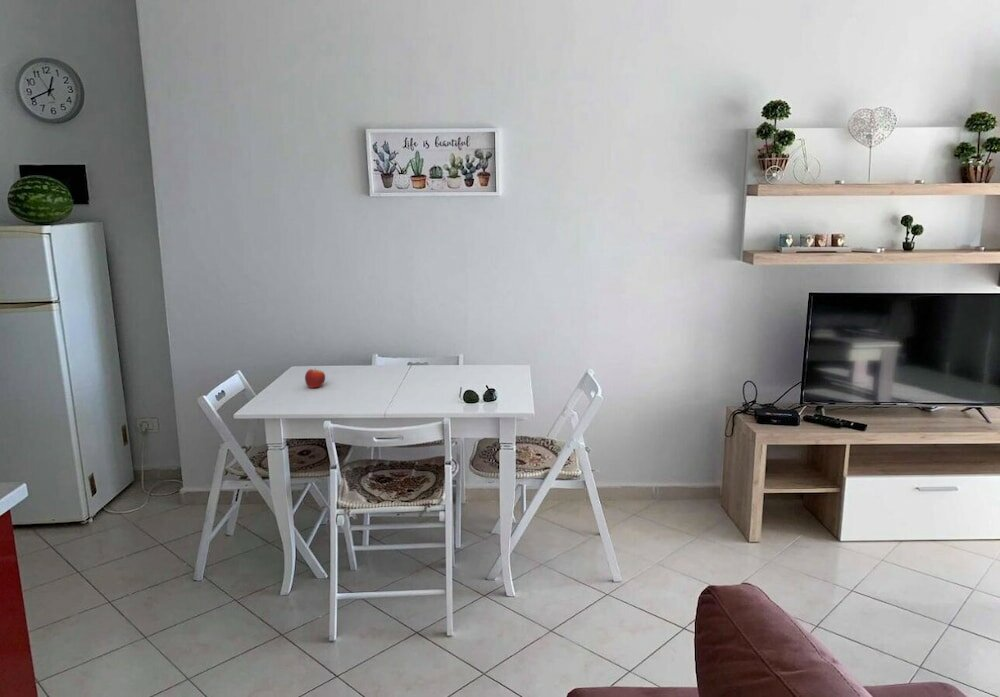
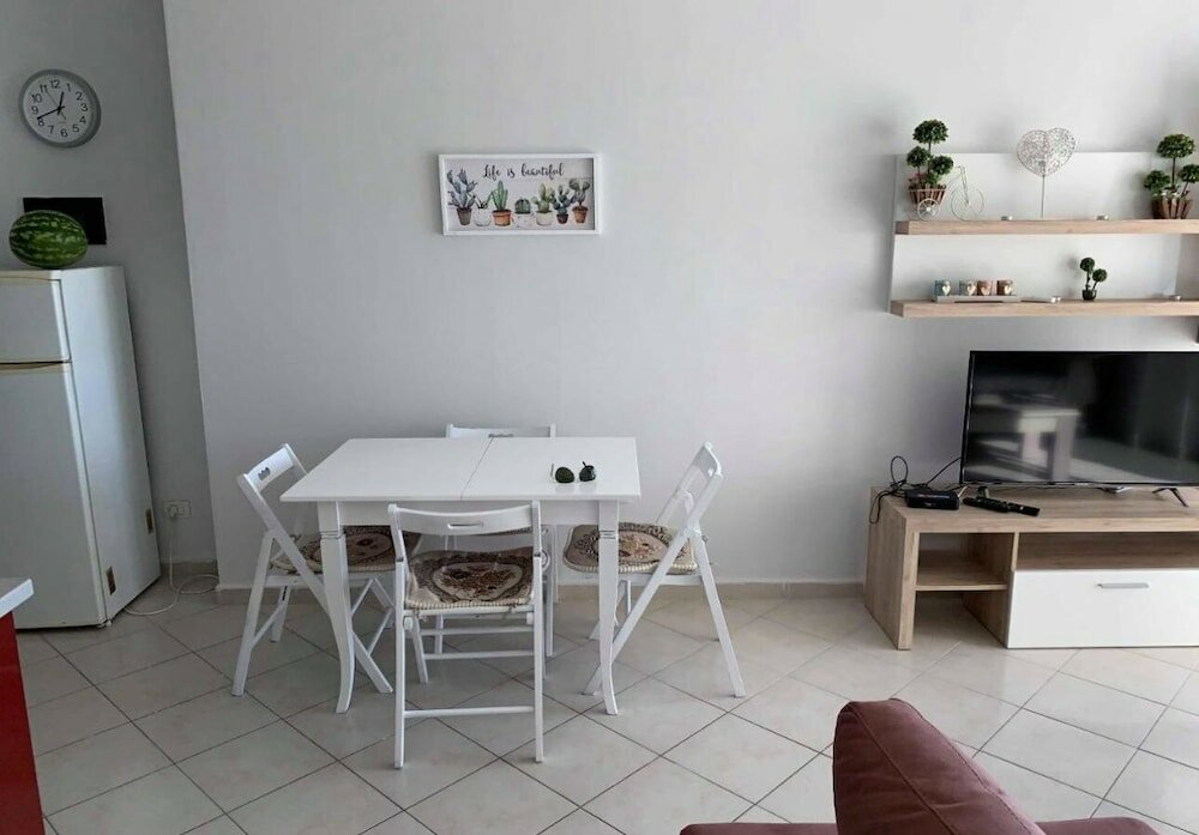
- fruit [304,368,326,389]
